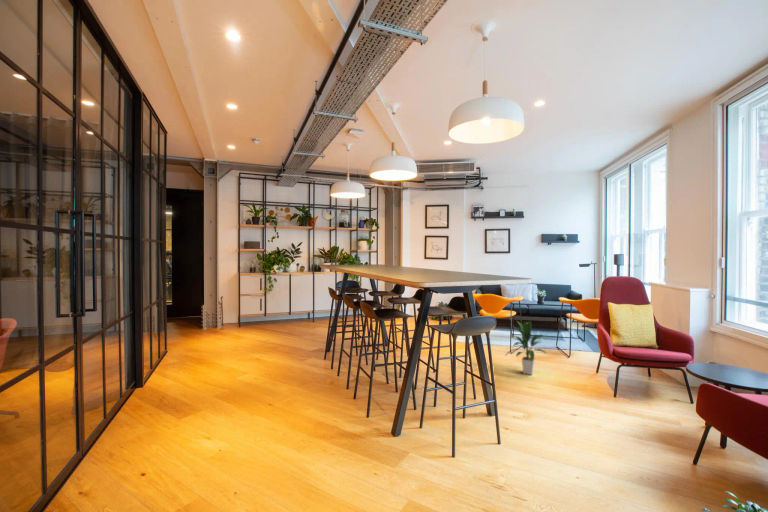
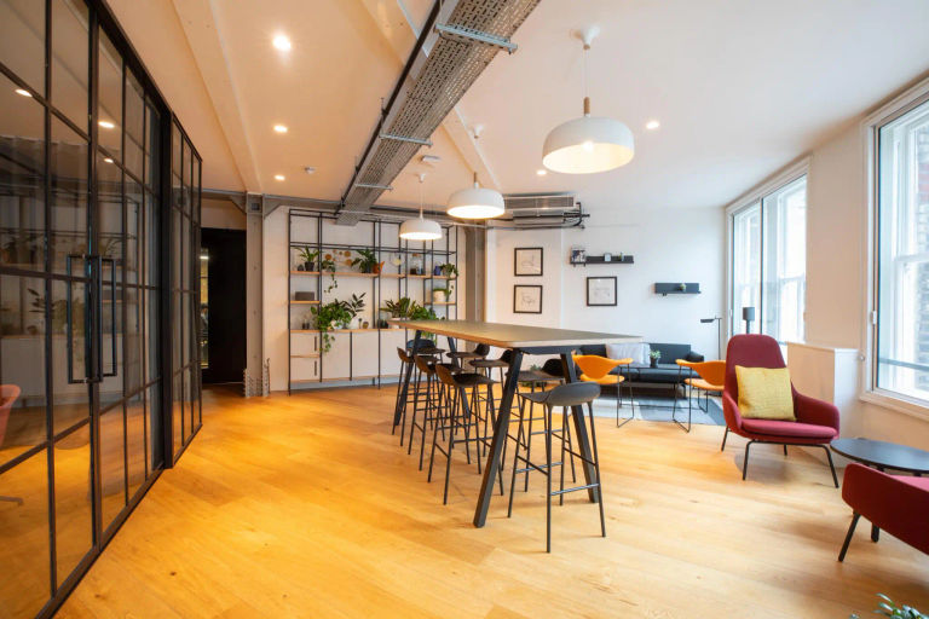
- indoor plant [505,319,549,376]
